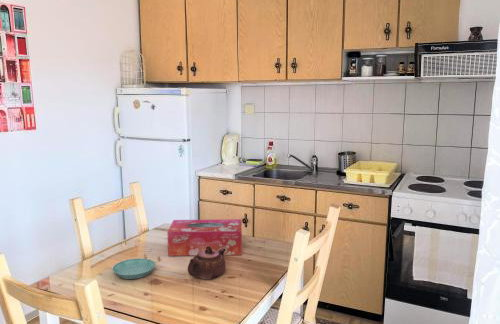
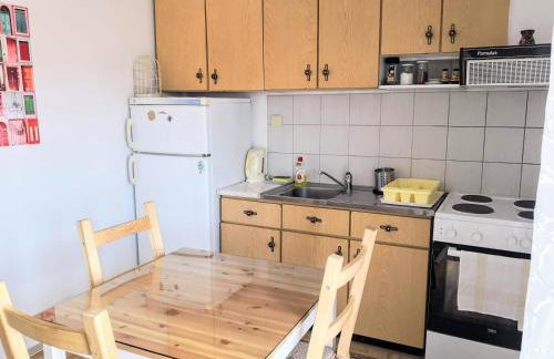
- saucer [111,257,156,280]
- tissue box [166,218,243,257]
- teapot [187,246,226,280]
